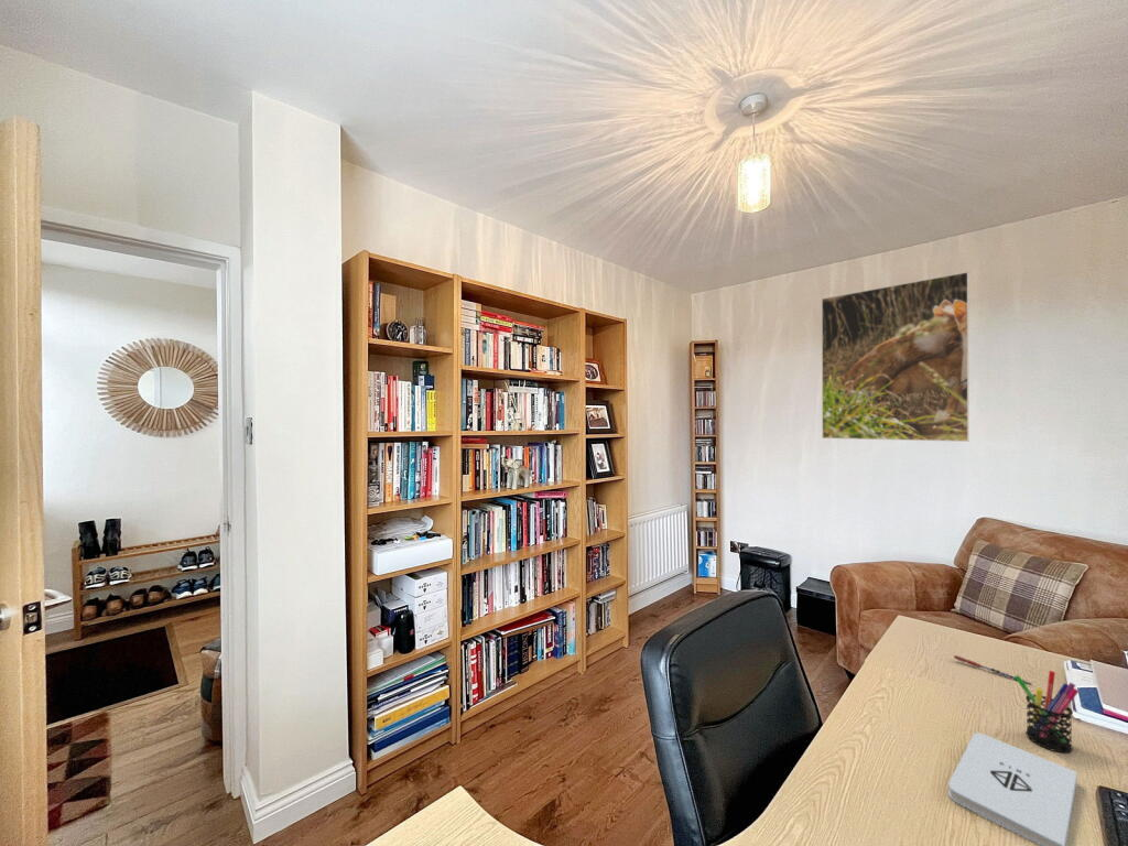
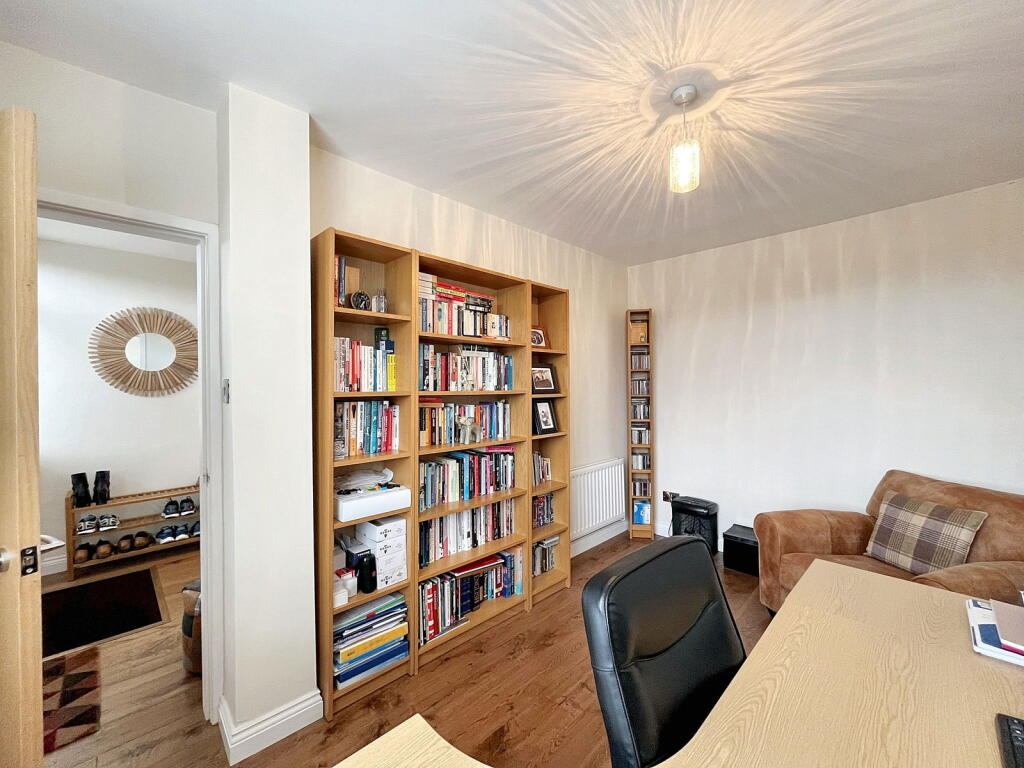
- notepad [947,731,1078,846]
- pen [953,654,1033,686]
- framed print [821,271,970,443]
- pen holder [1013,670,1080,753]
